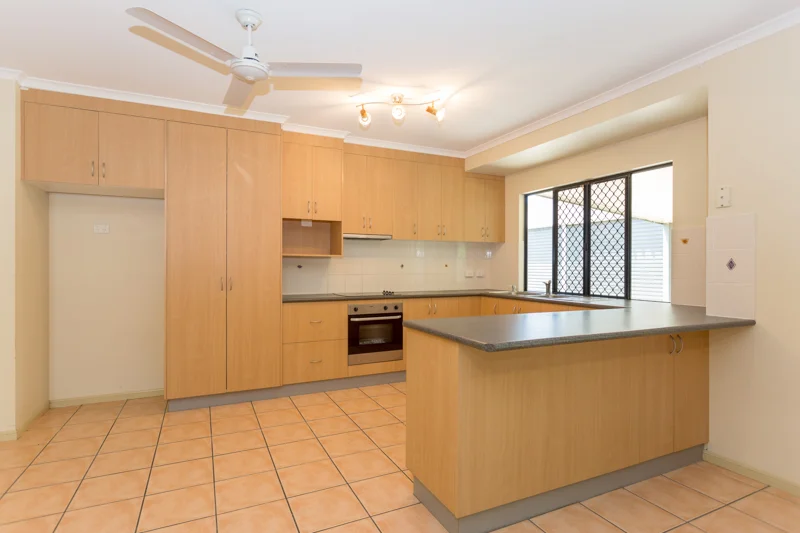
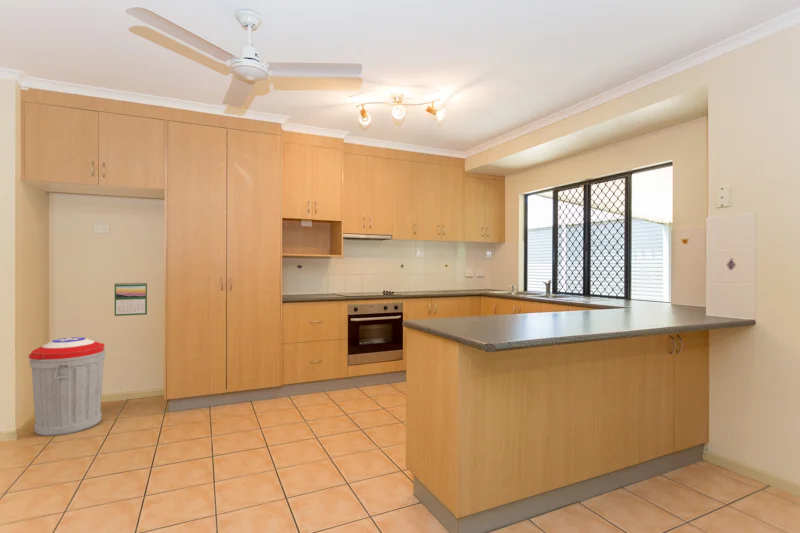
+ calendar [114,281,148,317]
+ trash can [28,336,106,437]
